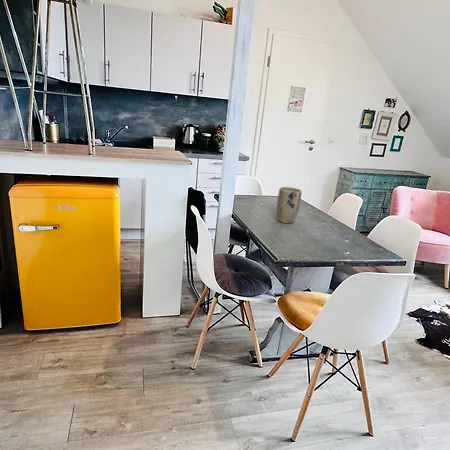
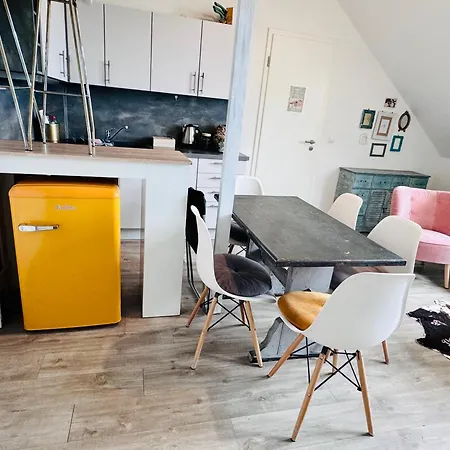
- plant pot [276,186,303,224]
